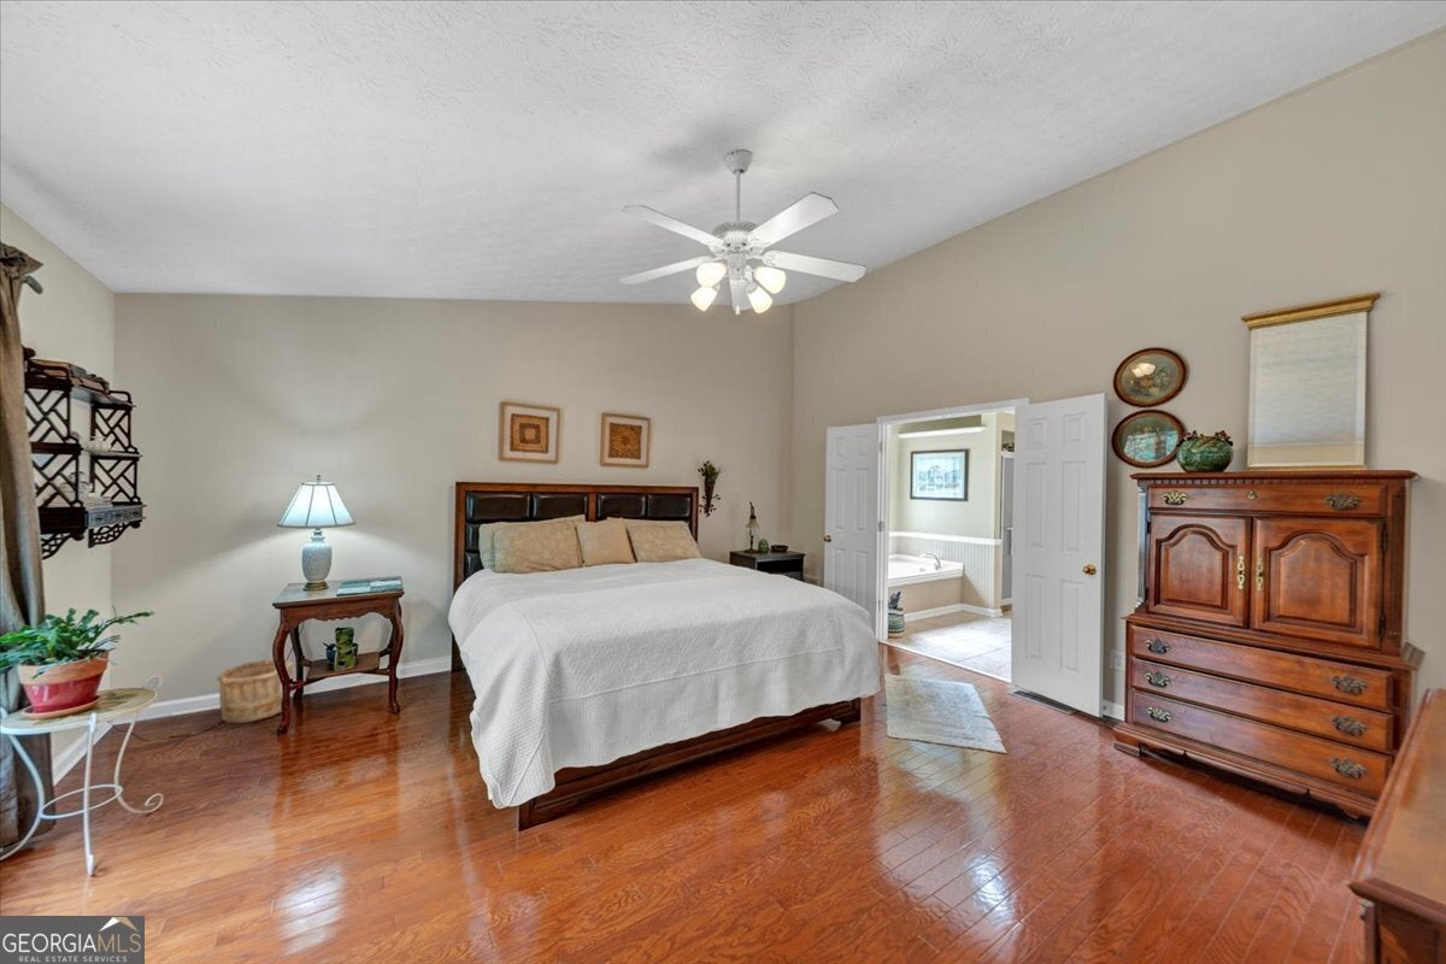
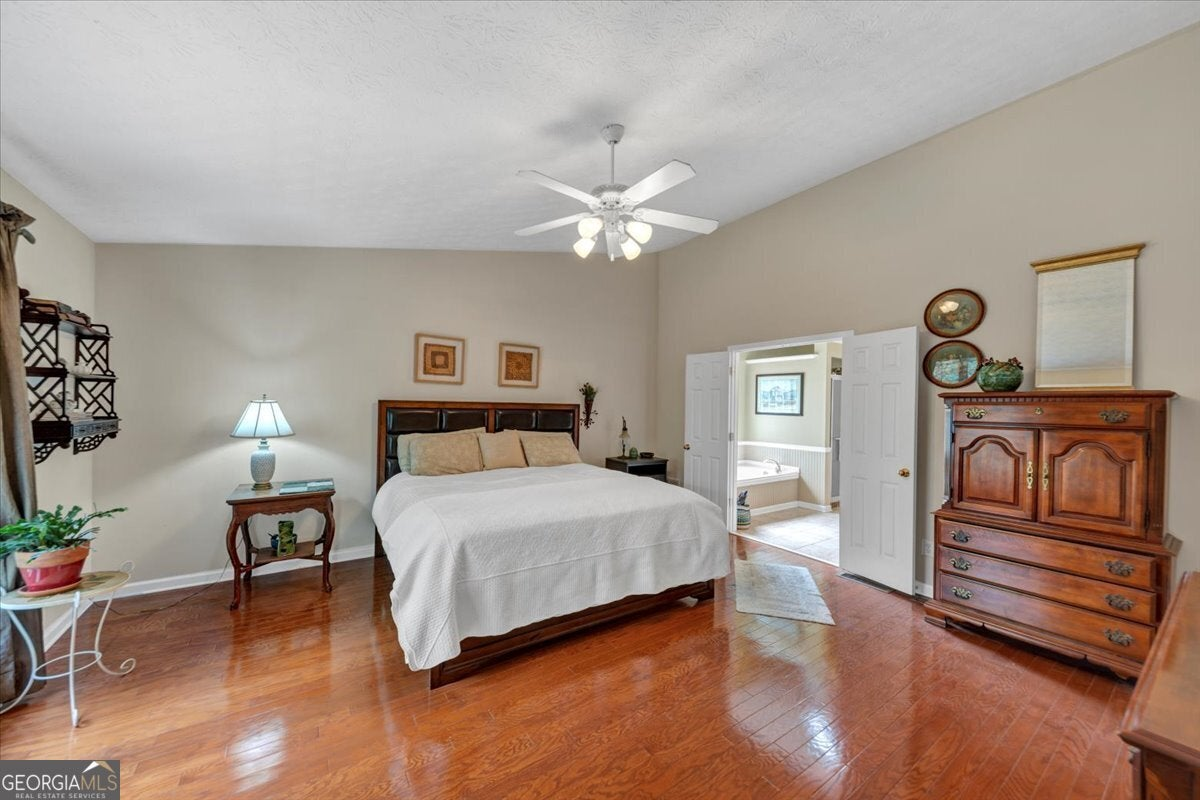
- wooden bucket [216,658,294,724]
